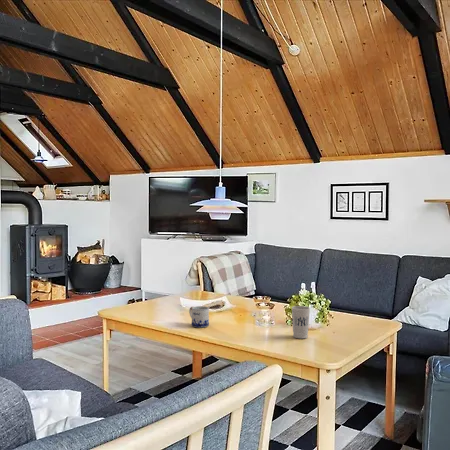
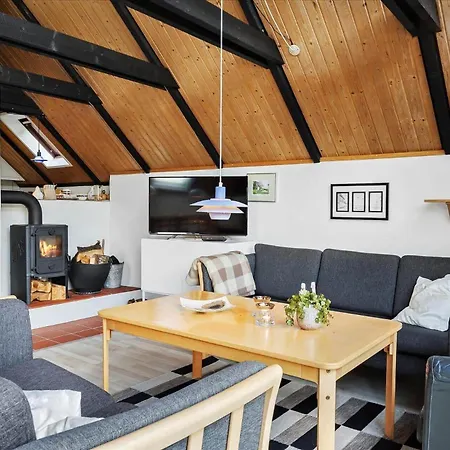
- cup [291,305,311,340]
- mug [188,305,210,328]
